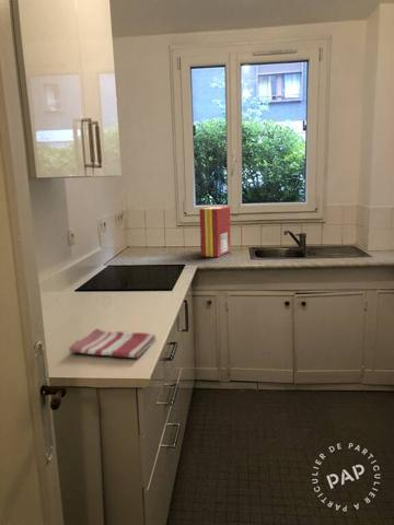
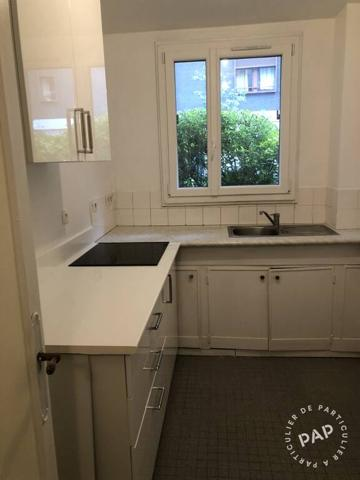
- dish towel [68,328,158,359]
- cereal box [198,206,232,258]
